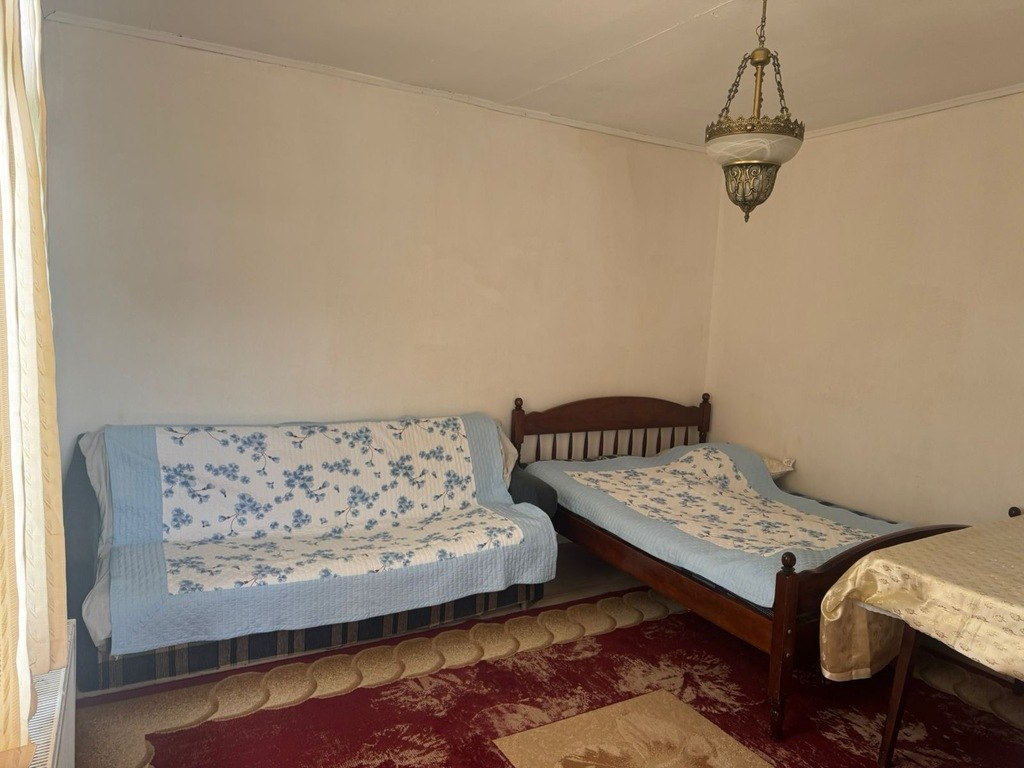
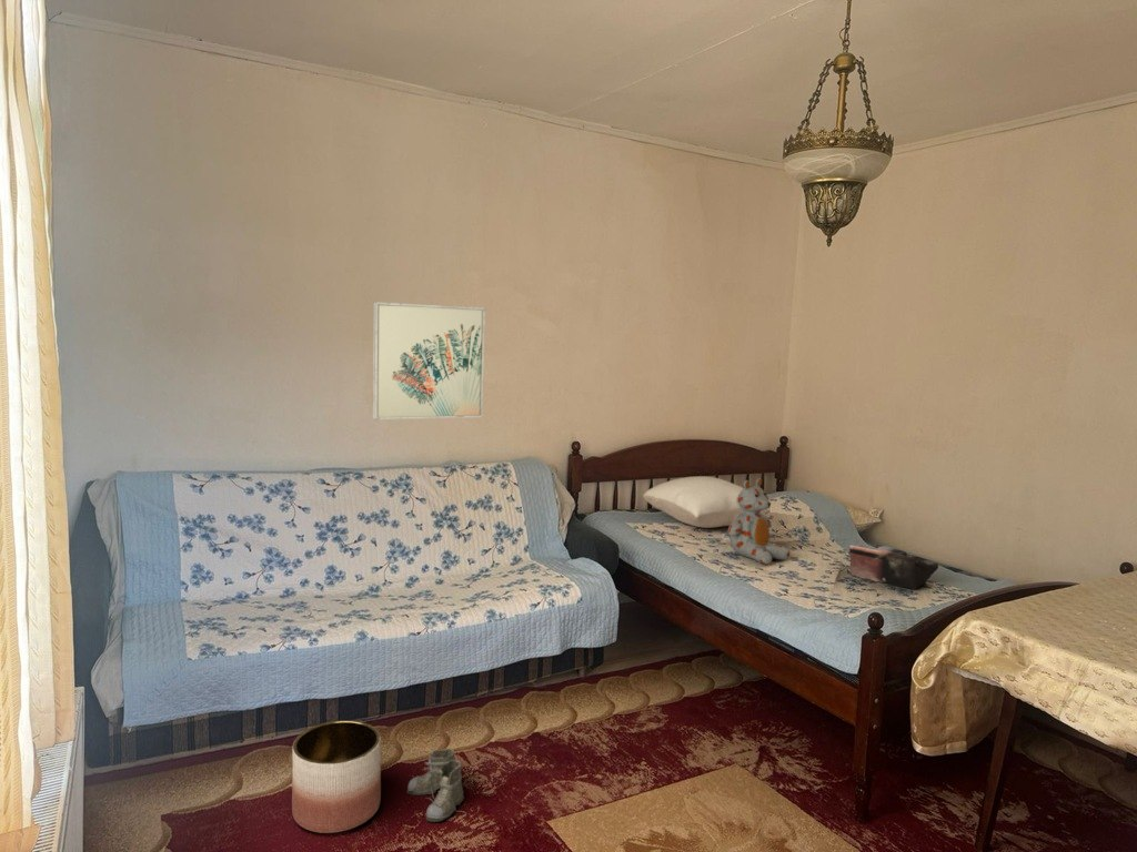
+ stuffed bear [727,477,791,566]
+ wall art [372,301,486,420]
+ planter [291,719,382,834]
+ pillow [642,475,772,529]
+ boots [405,748,469,823]
+ tote bag [848,544,939,590]
